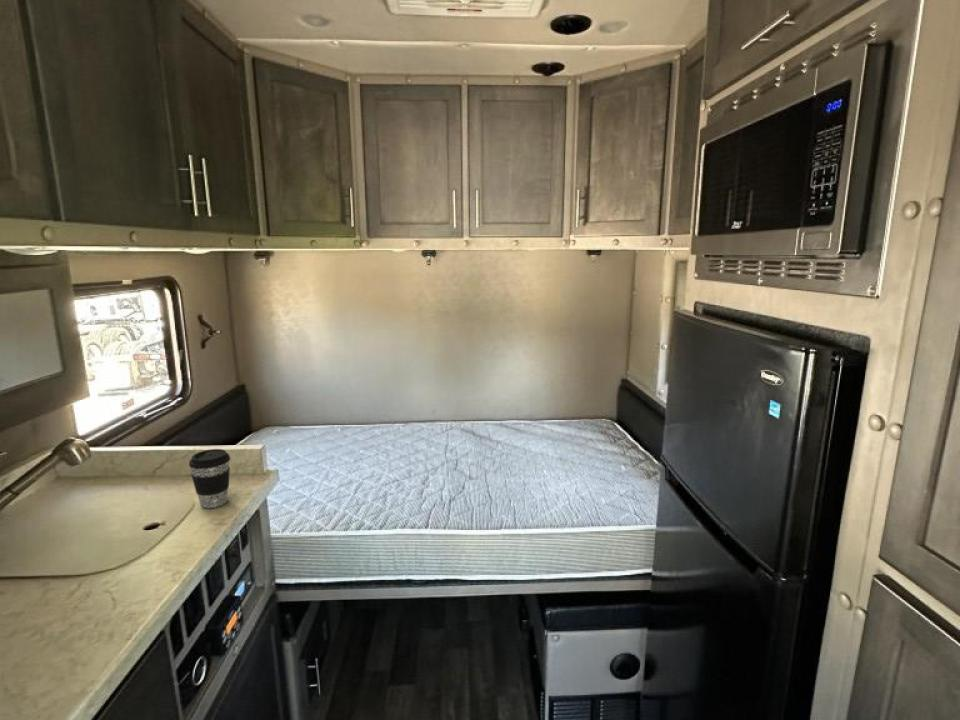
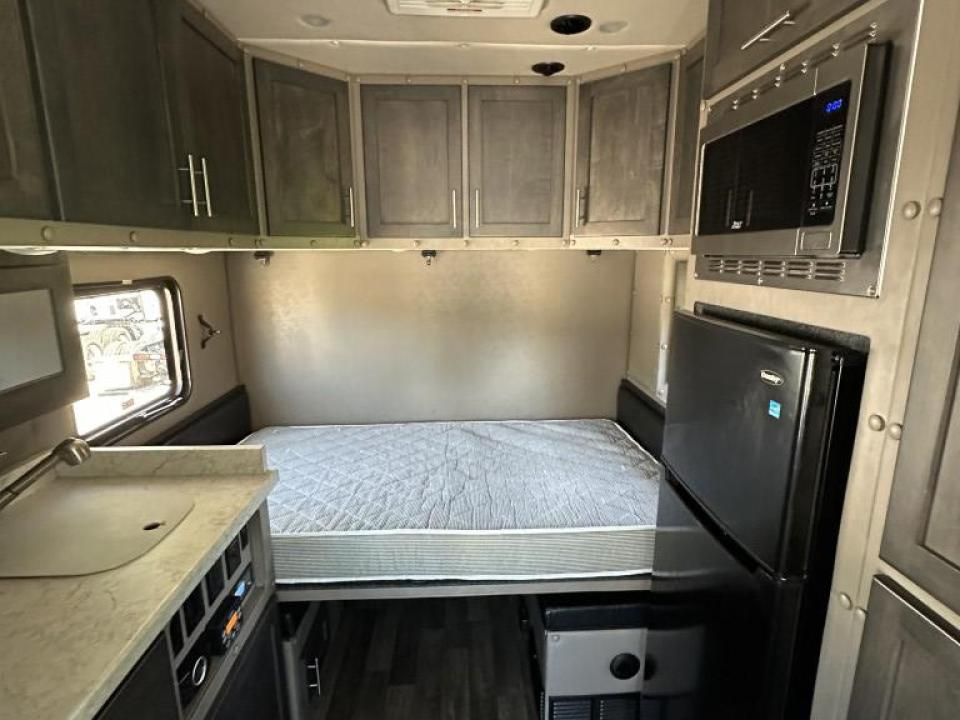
- coffee cup [188,448,231,509]
